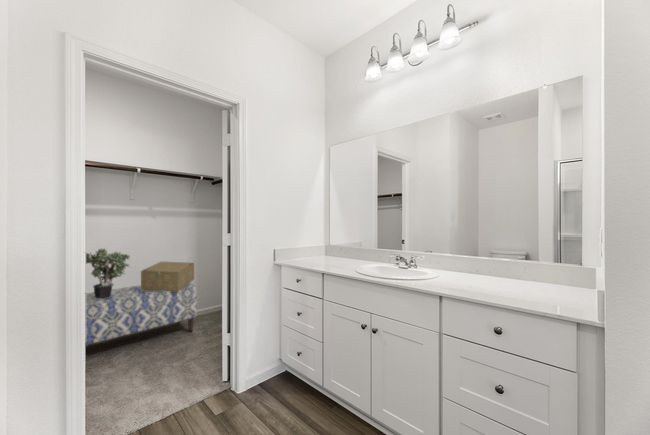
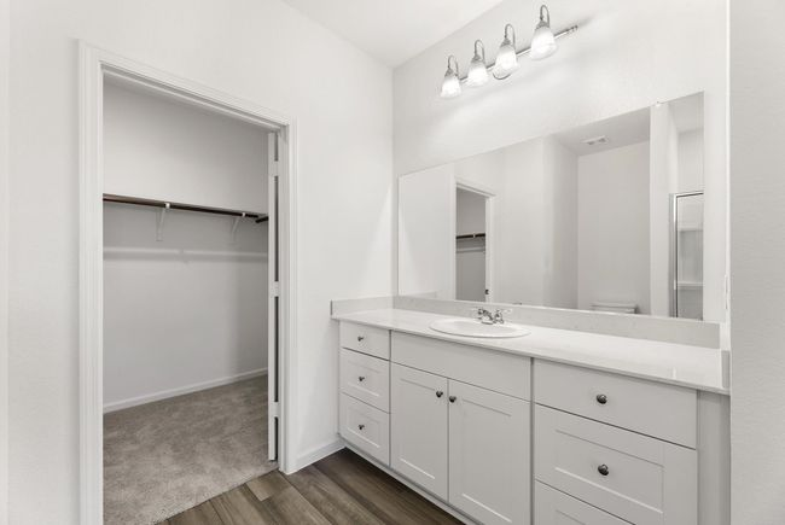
- potted plant [85,247,131,298]
- bench [85,282,198,345]
- decorative box [140,261,195,291]
